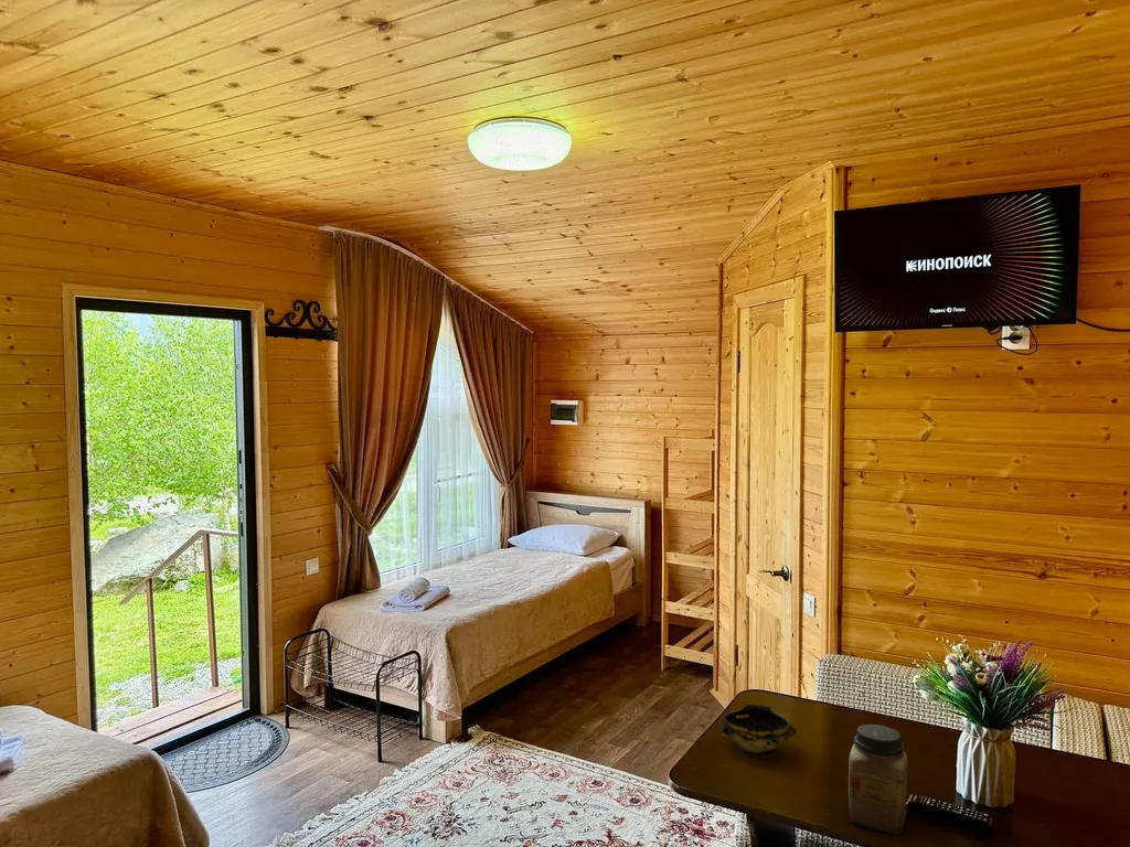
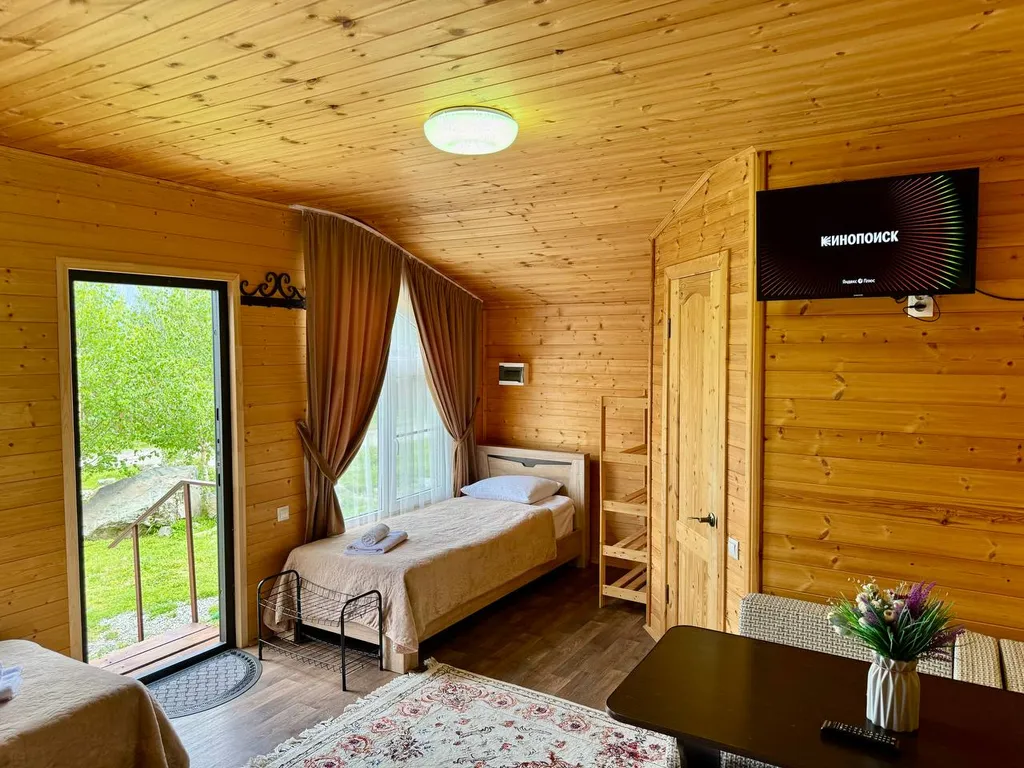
- bowl [719,704,799,757]
- jar [848,723,908,835]
